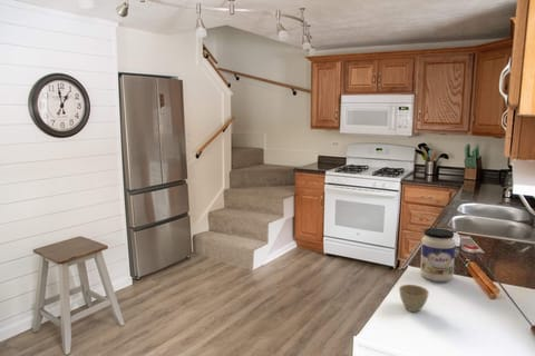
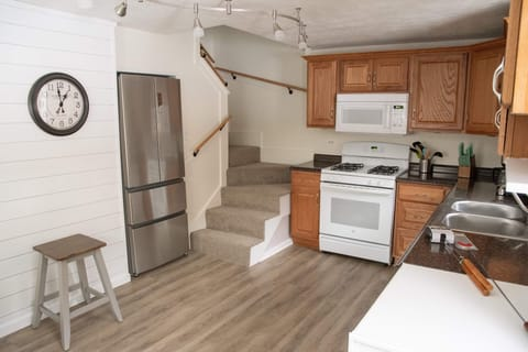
- jar [419,227,456,283]
- flower pot [398,284,430,313]
